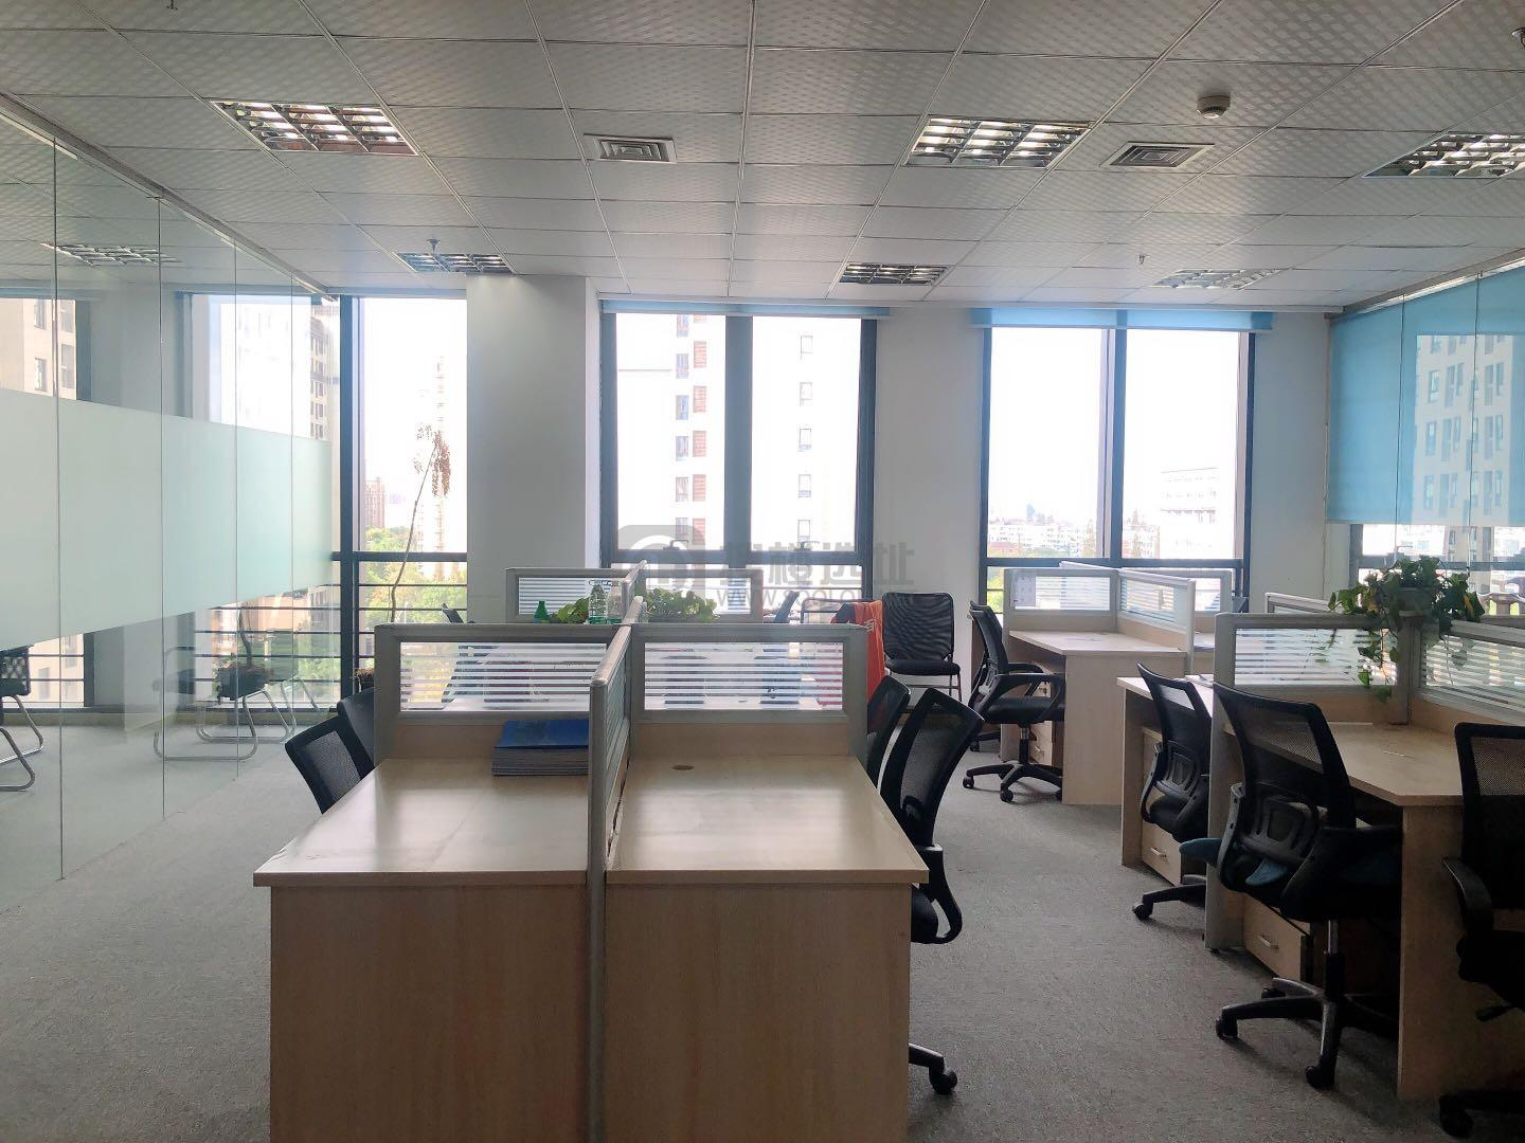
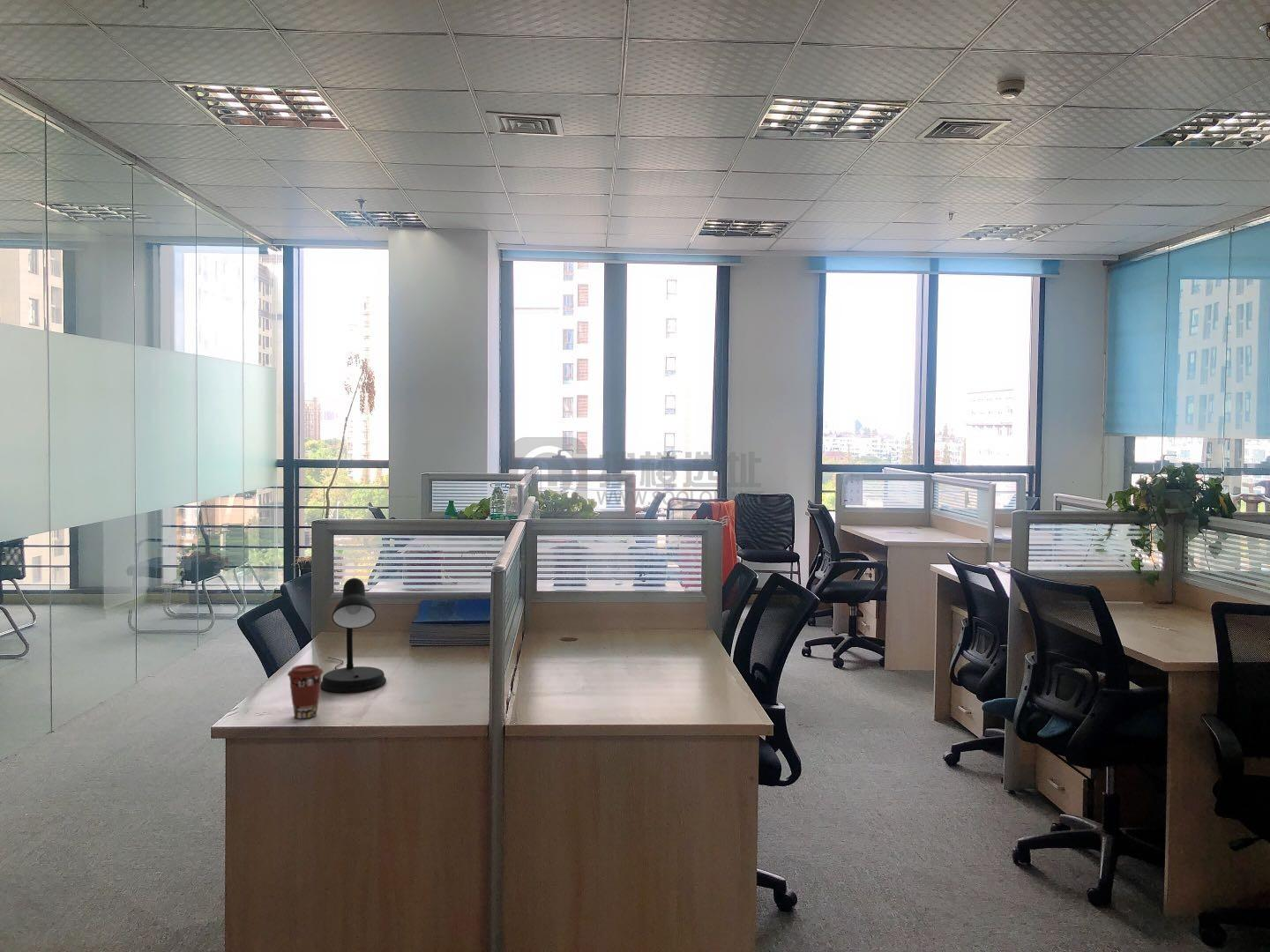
+ coffee cup [287,664,325,719]
+ desk lamp [320,577,387,693]
